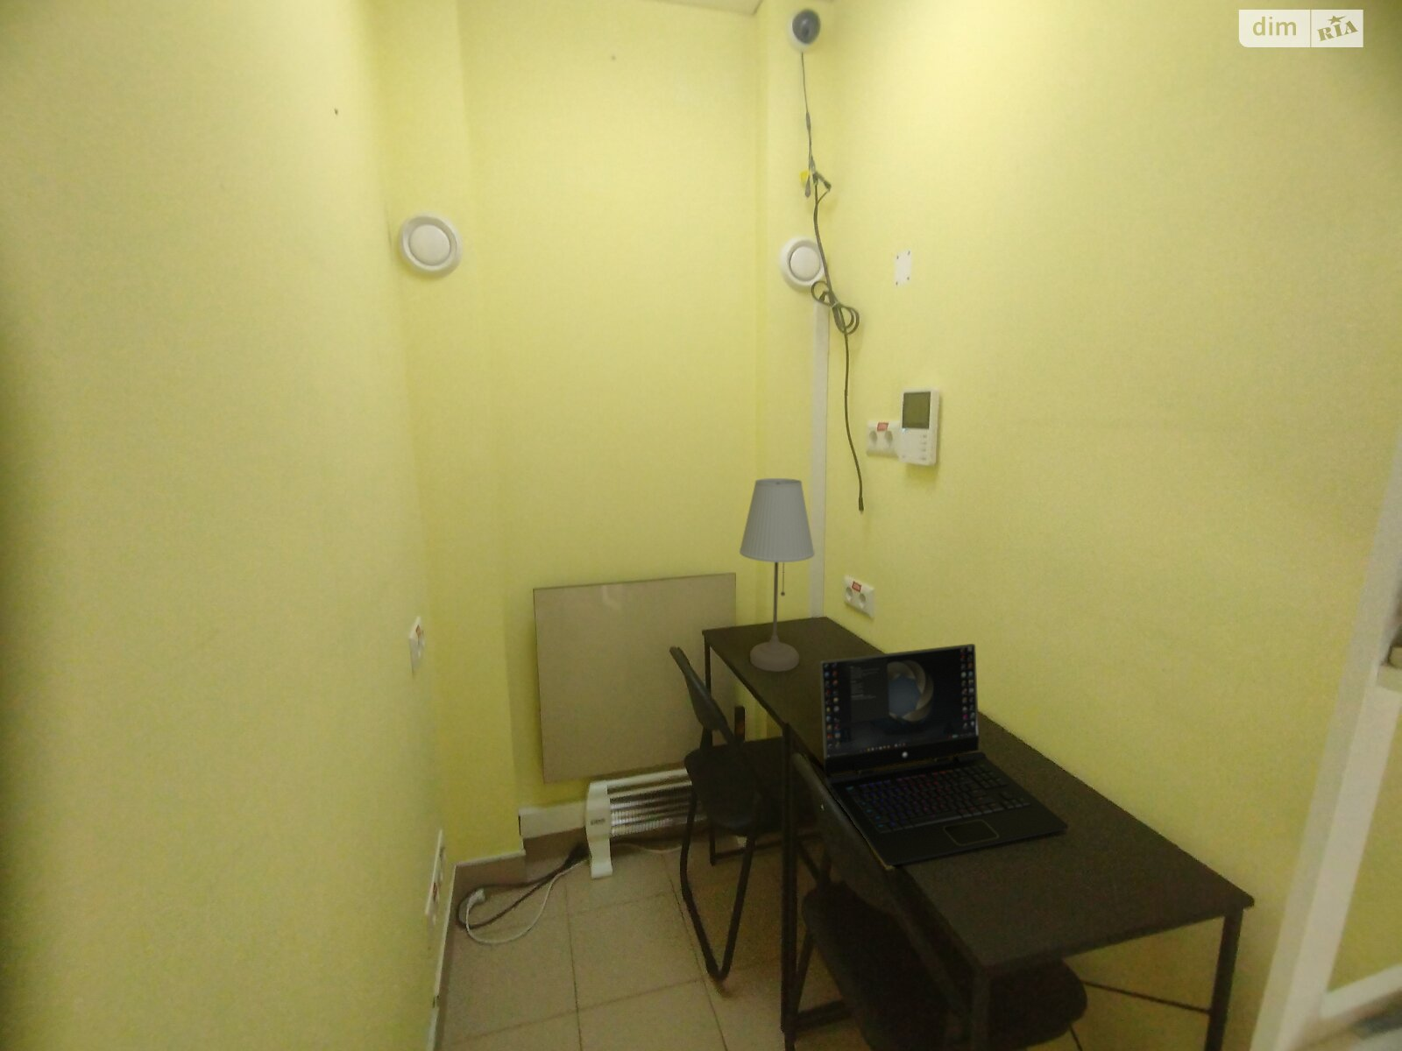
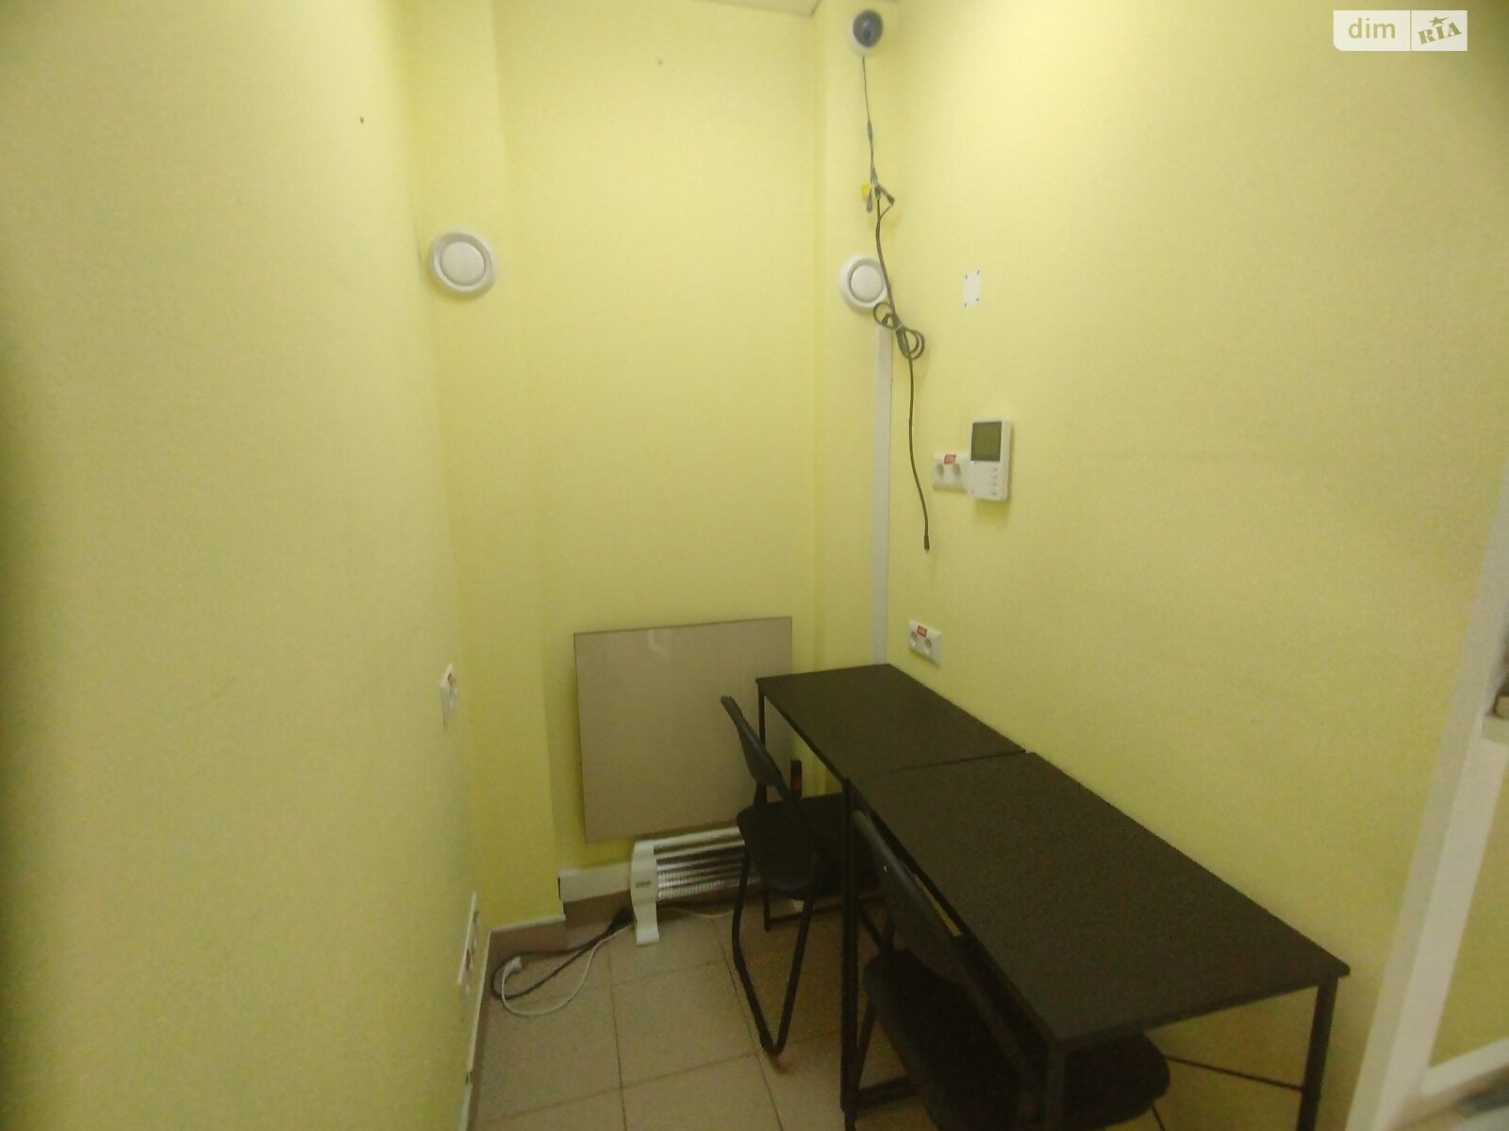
- desk lamp [739,477,816,672]
- laptop [818,643,1069,867]
